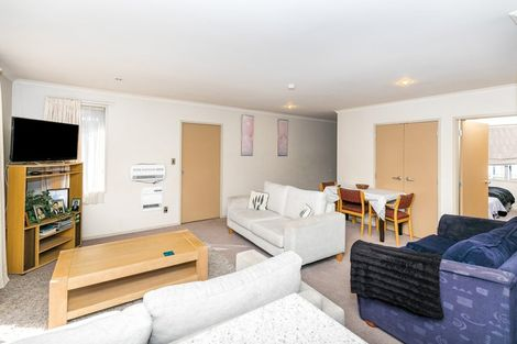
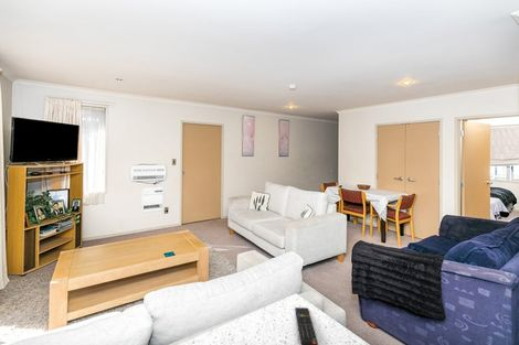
+ remote control [294,306,319,345]
